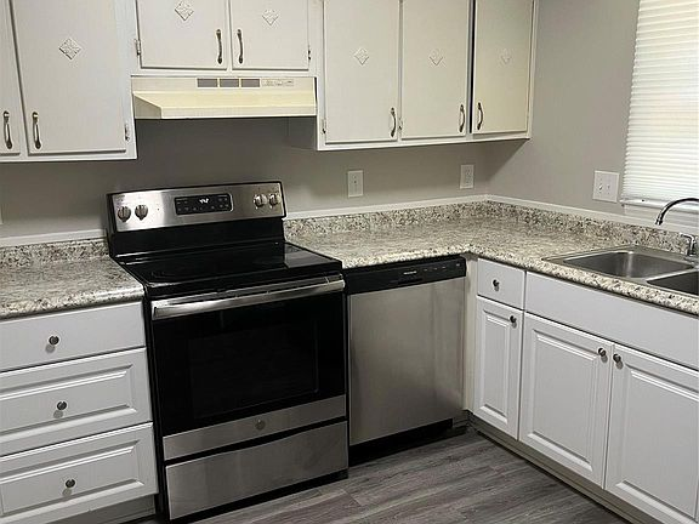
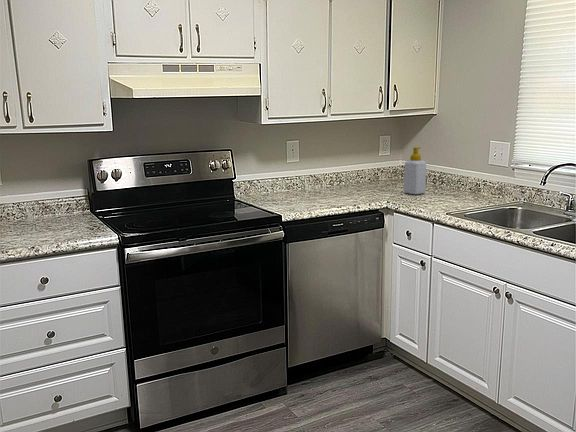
+ soap bottle [403,146,427,195]
